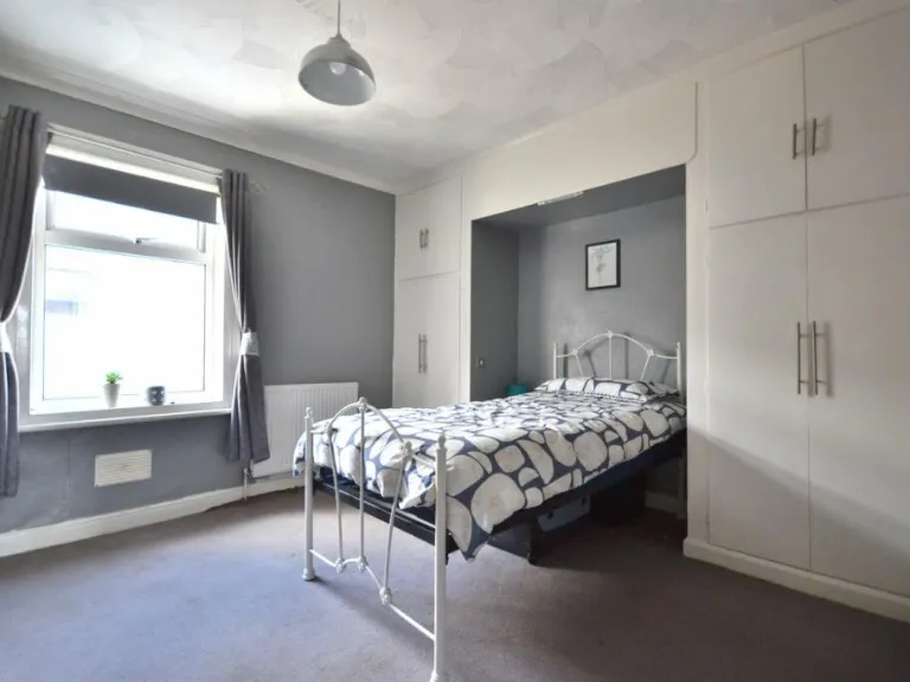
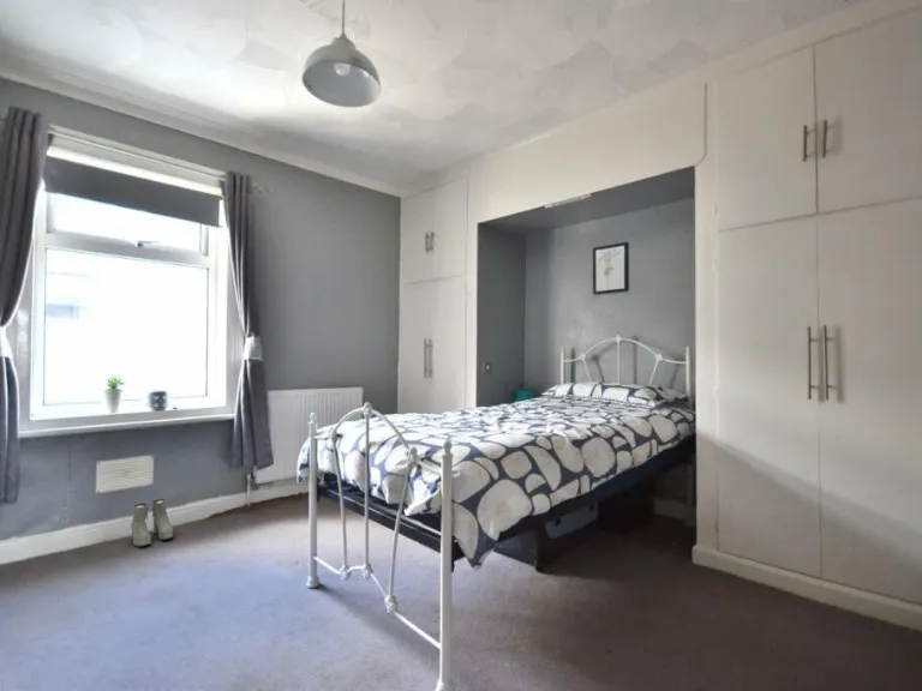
+ boots [130,498,174,548]
